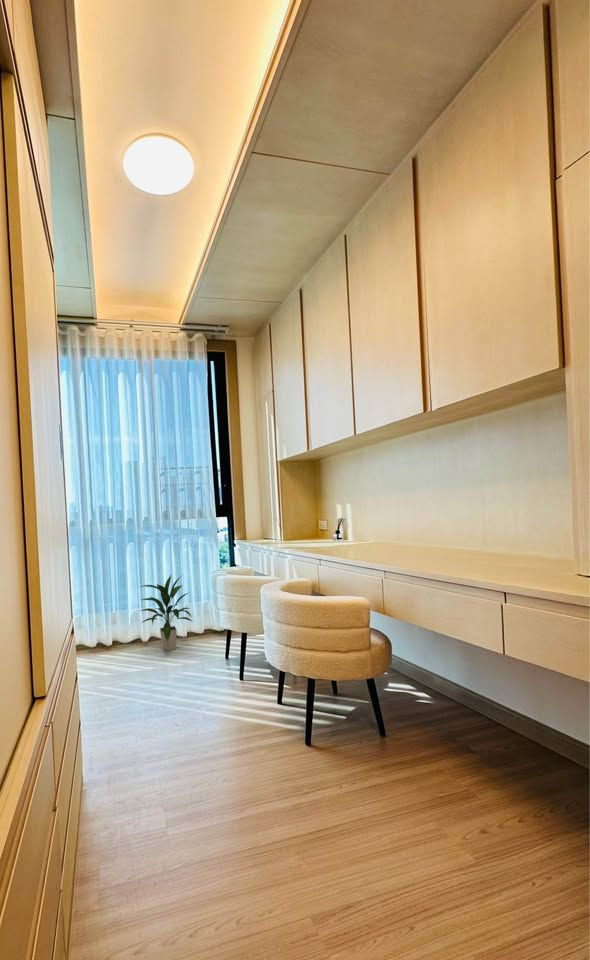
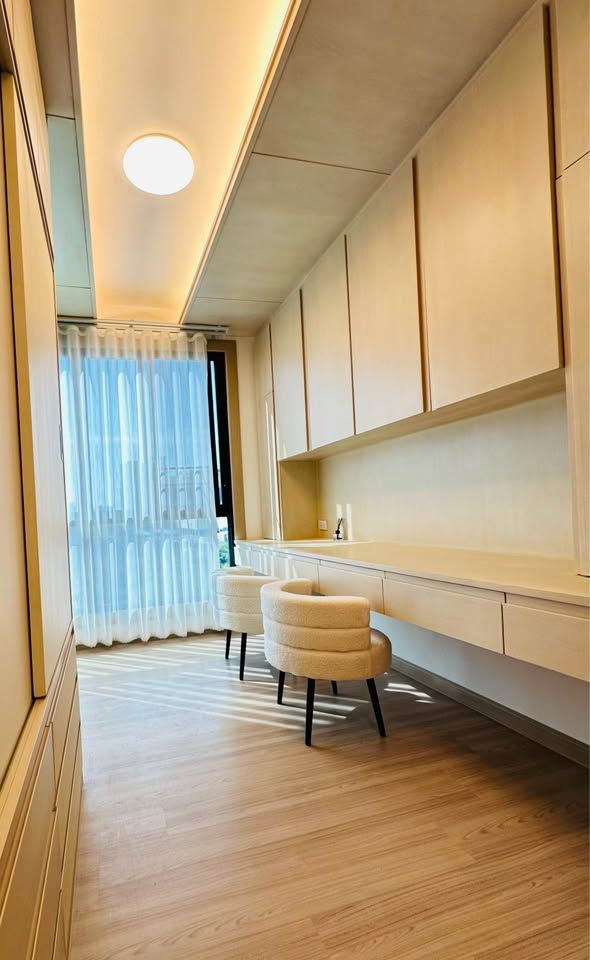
- indoor plant [138,574,194,652]
